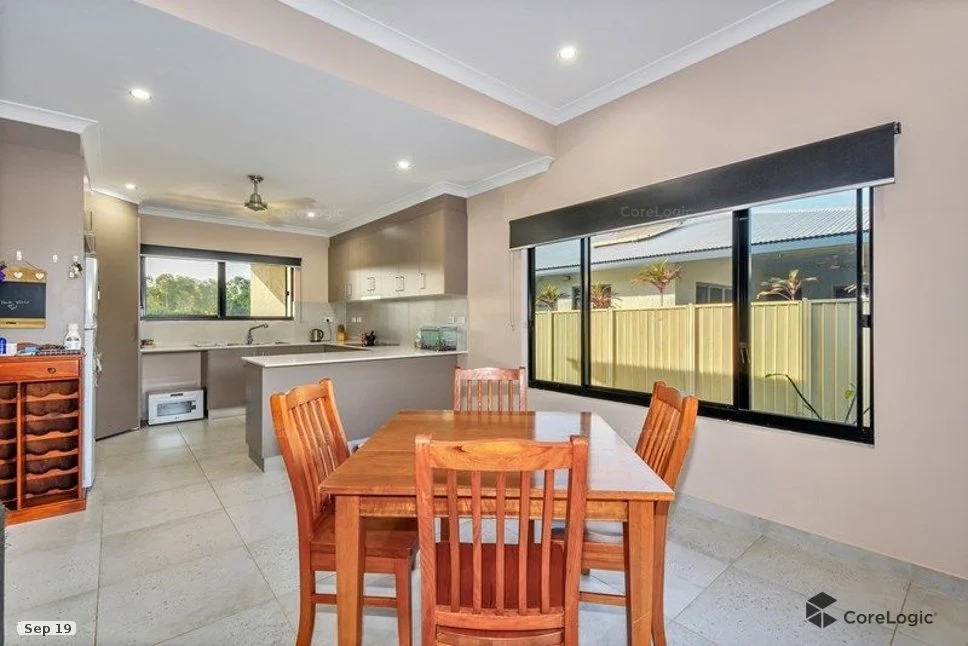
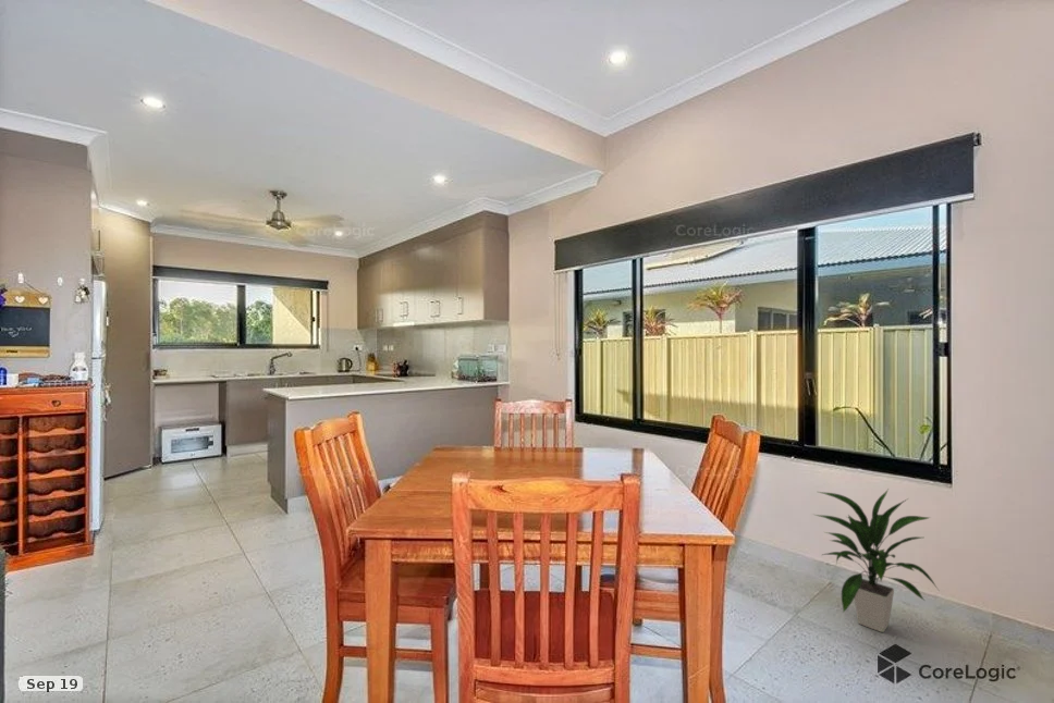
+ indoor plant [811,489,940,633]
